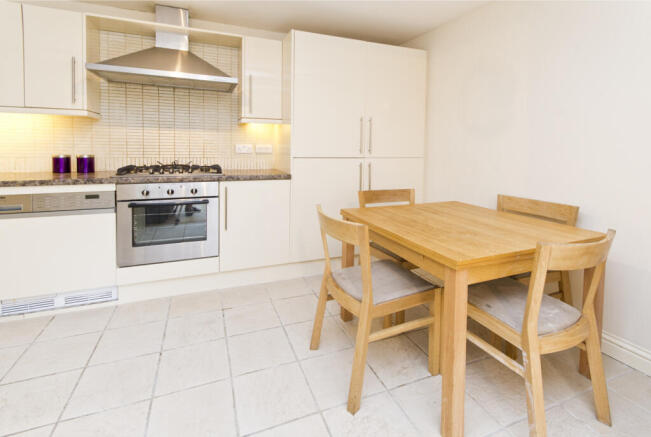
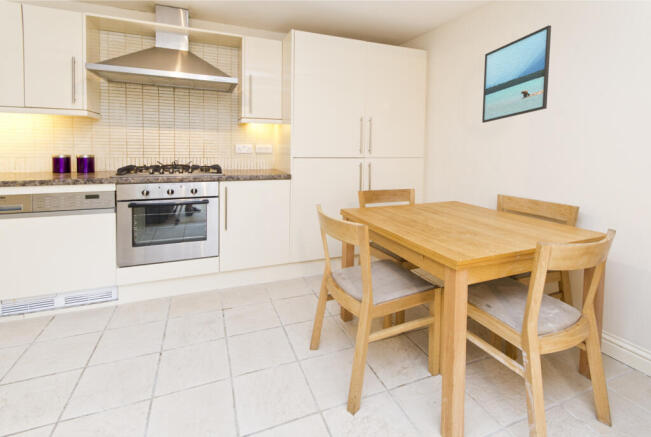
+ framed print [481,24,552,124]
